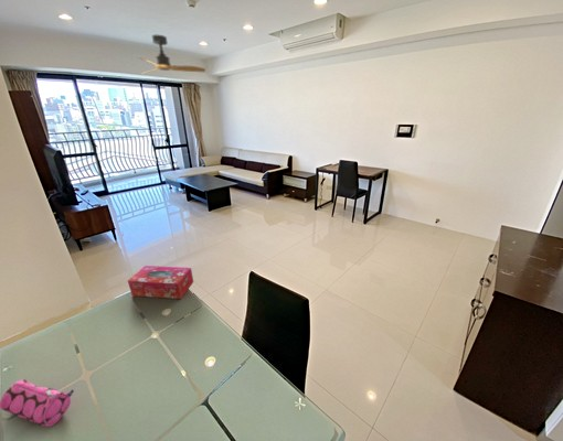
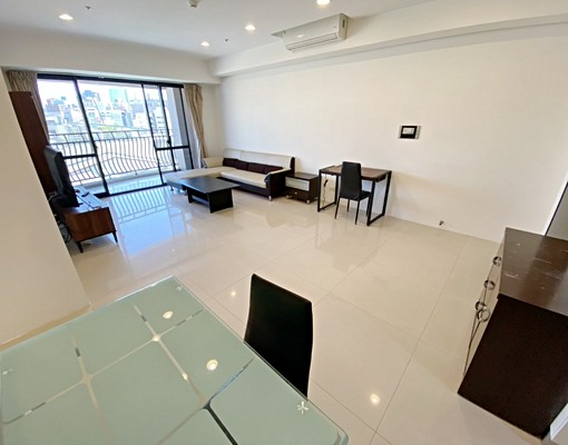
- ceiling fan [137,34,206,75]
- pencil case [0,378,75,428]
- tissue box [127,265,194,300]
